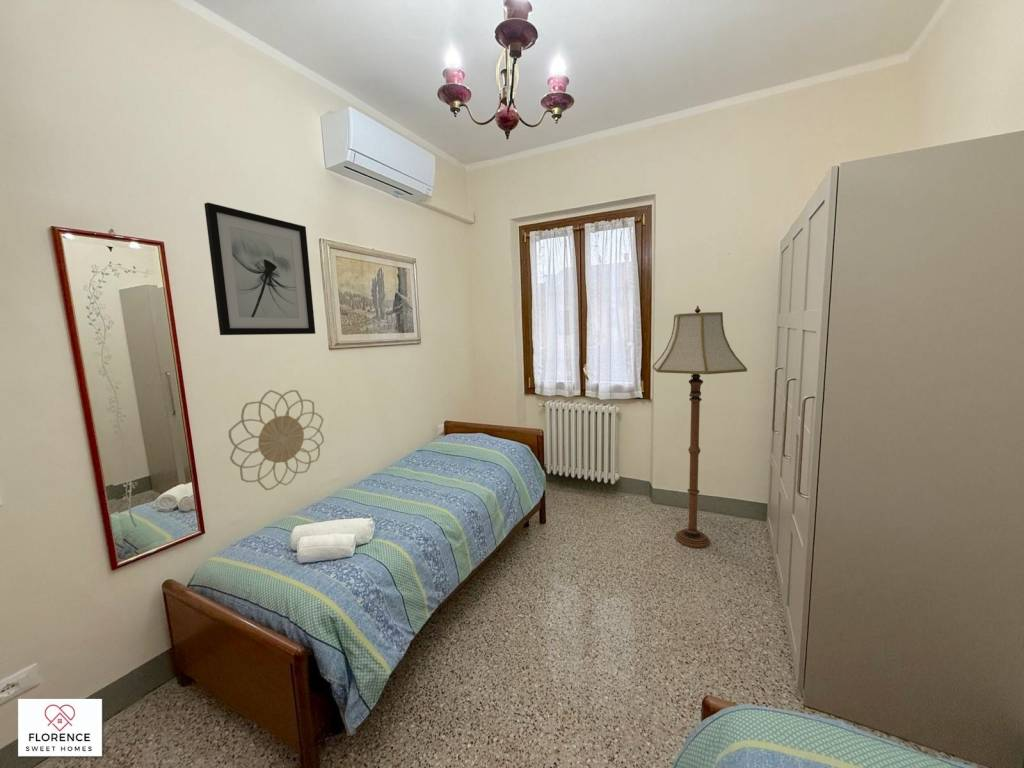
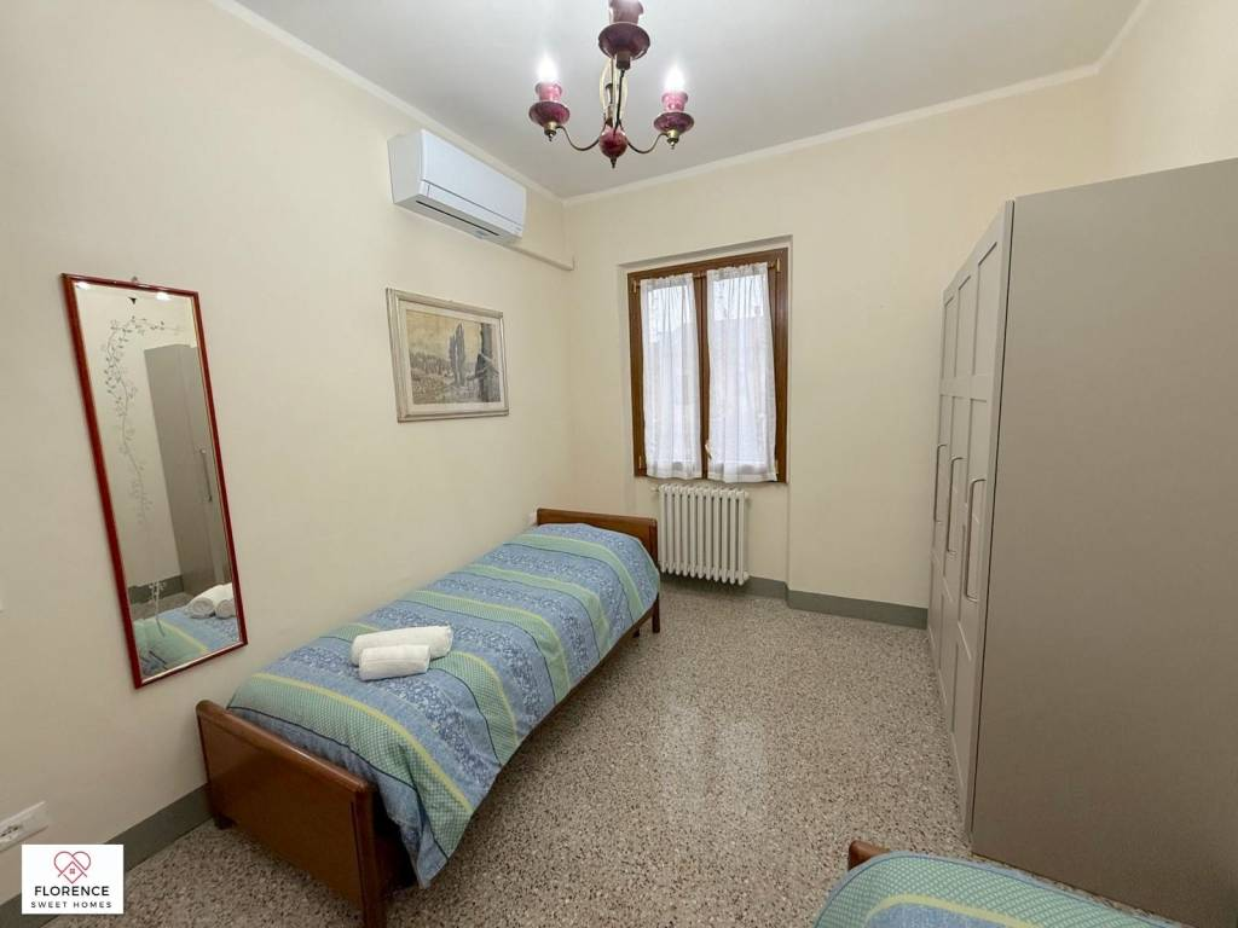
- decorative wall piece [228,389,325,491]
- wall art [203,202,316,336]
- floor lamp [652,305,748,548]
